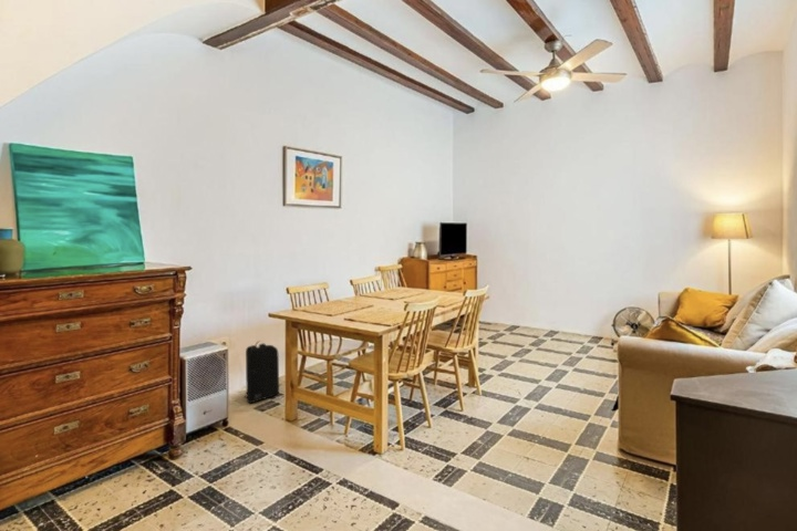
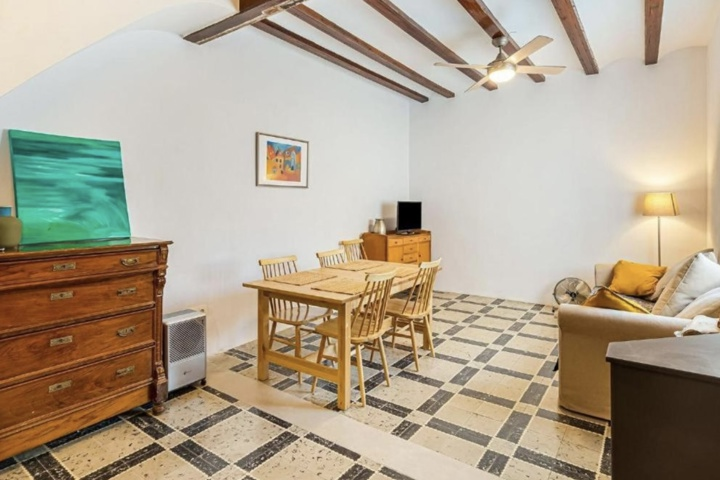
- backpack [242,340,280,404]
